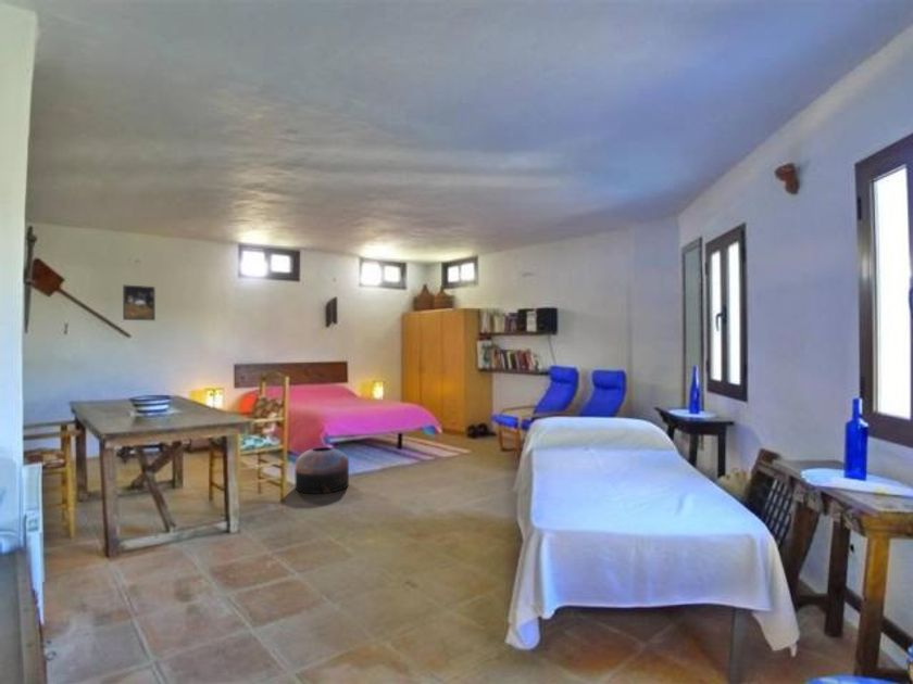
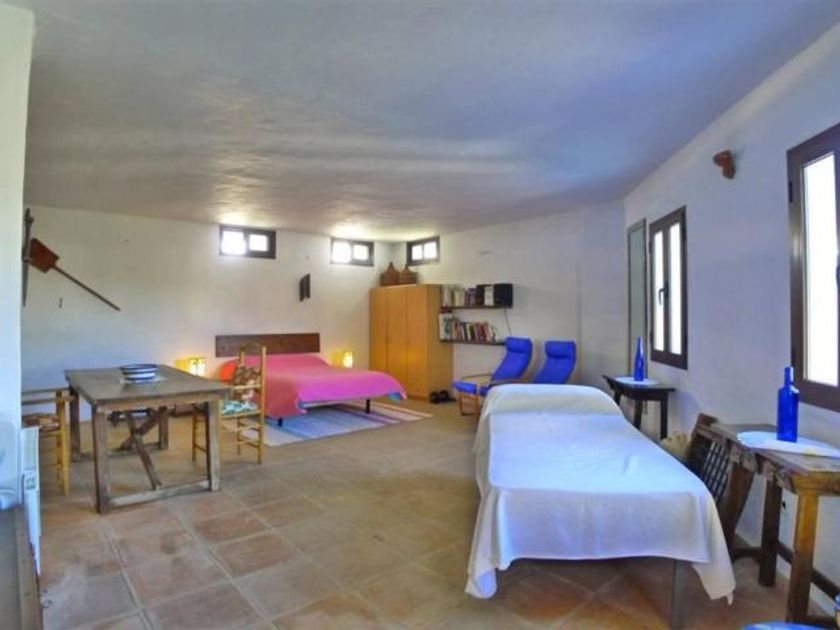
- pouf [295,446,350,495]
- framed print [122,284,157,321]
